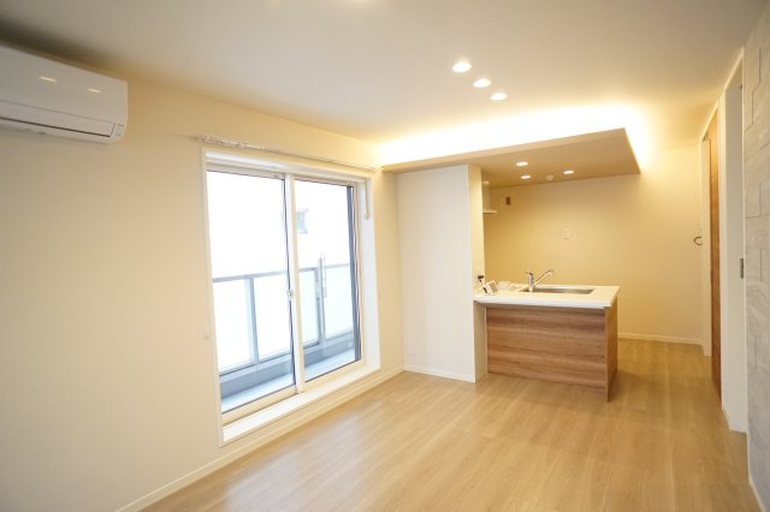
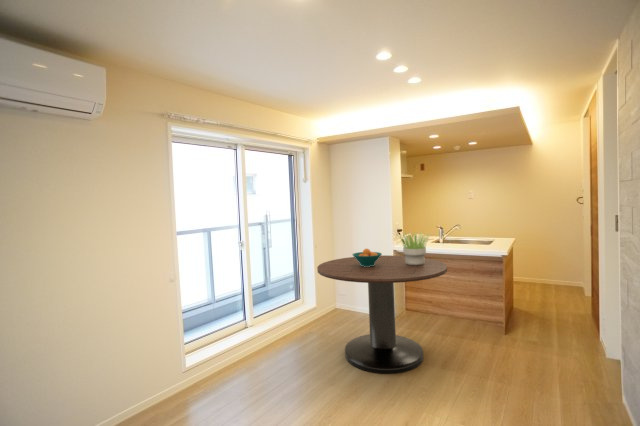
+ dining table [316,255,448,375]
+ fruit bowl [351,248,383,267]
+ potted plant [397,231,433,265]
